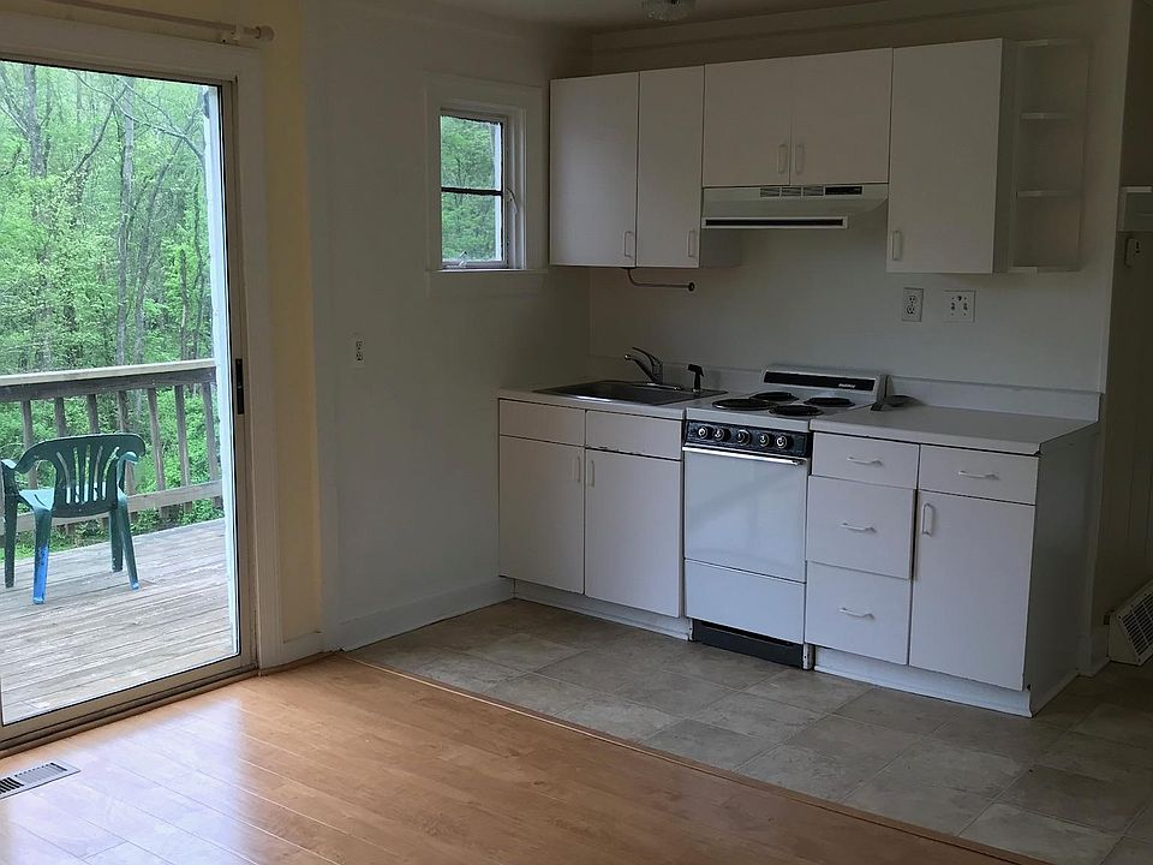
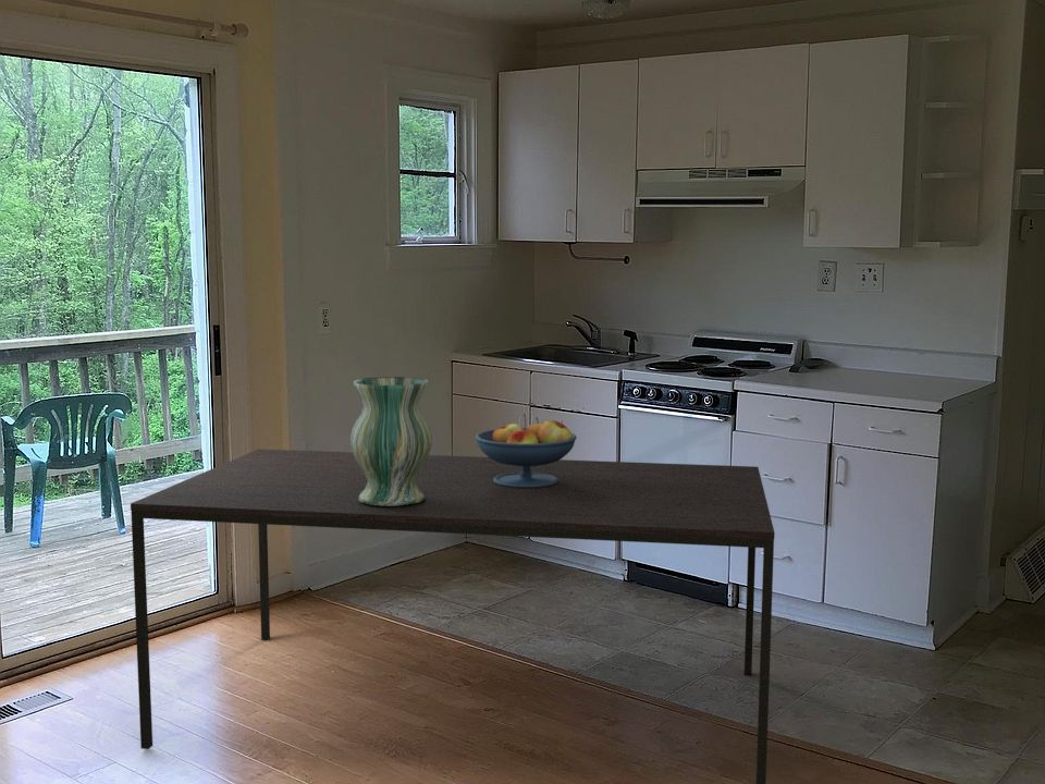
+ fruit bowl [475,419,577,488]
+ vase [349,376,433,506]
+ dining table [130,448,776,784]
